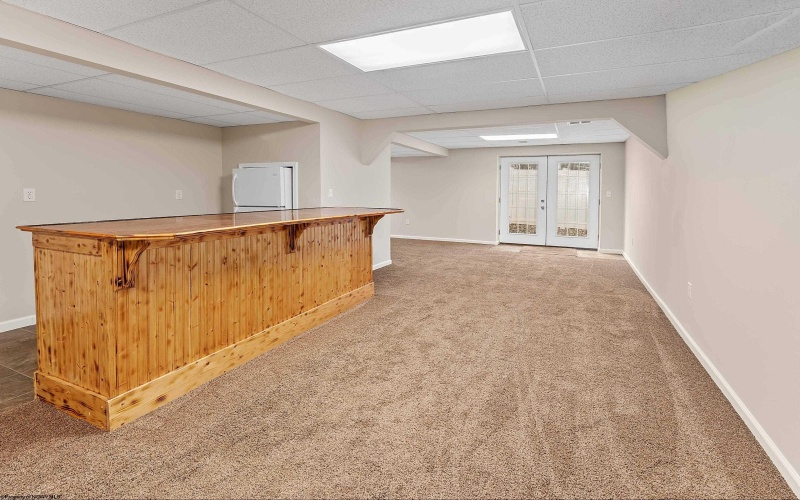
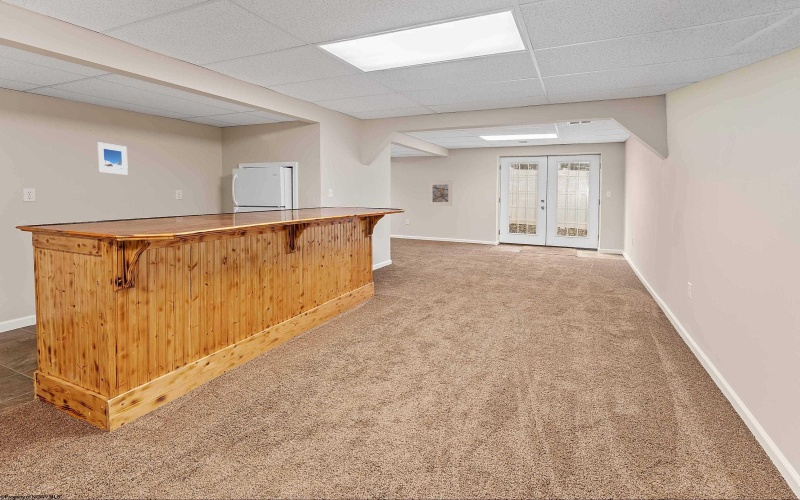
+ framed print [96,141,129,176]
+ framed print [428,179,453,207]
